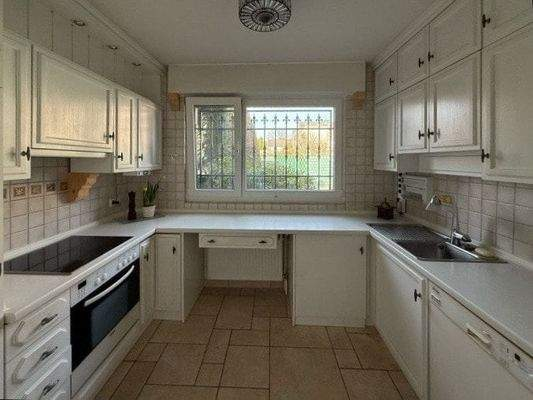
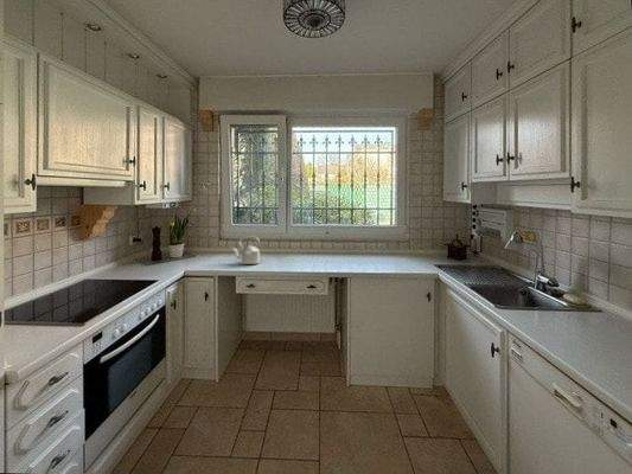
+ kettle [229,235,261,265]
